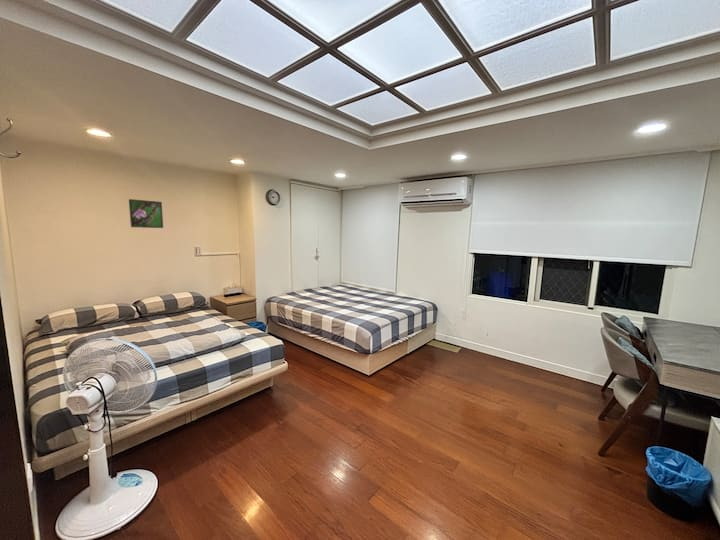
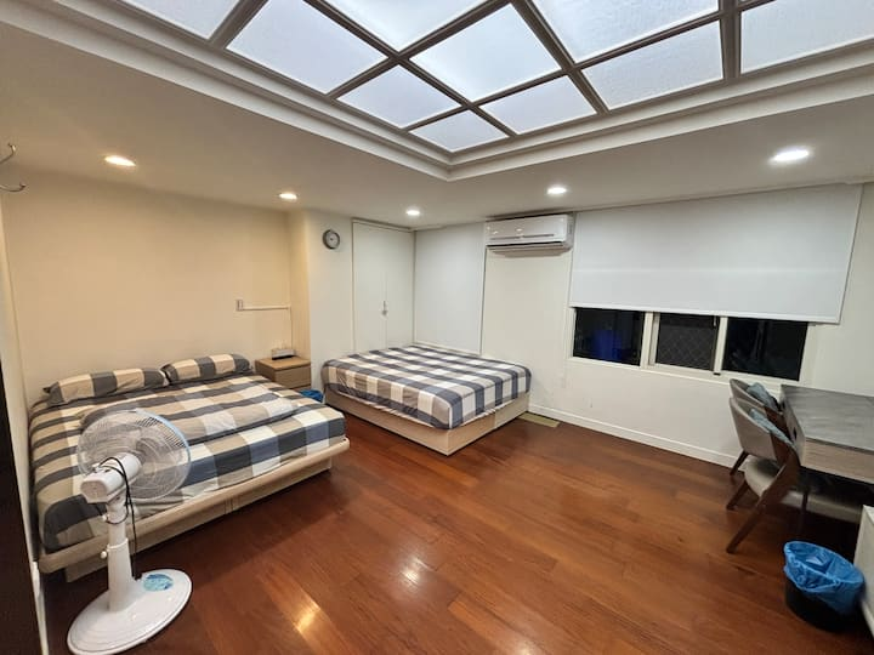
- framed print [128,198,164,229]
